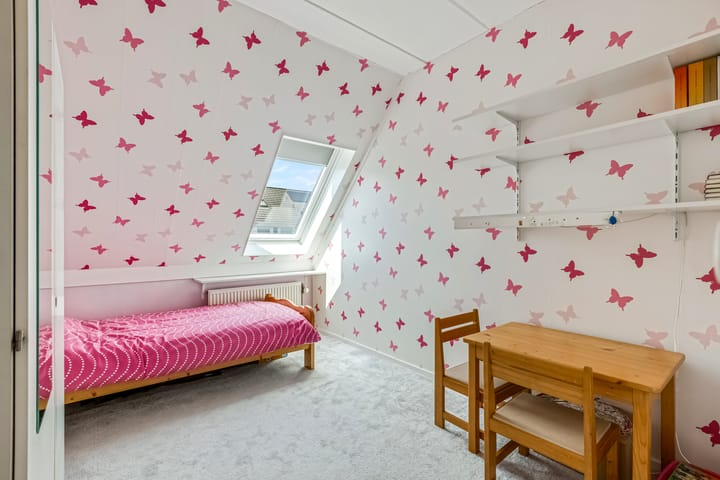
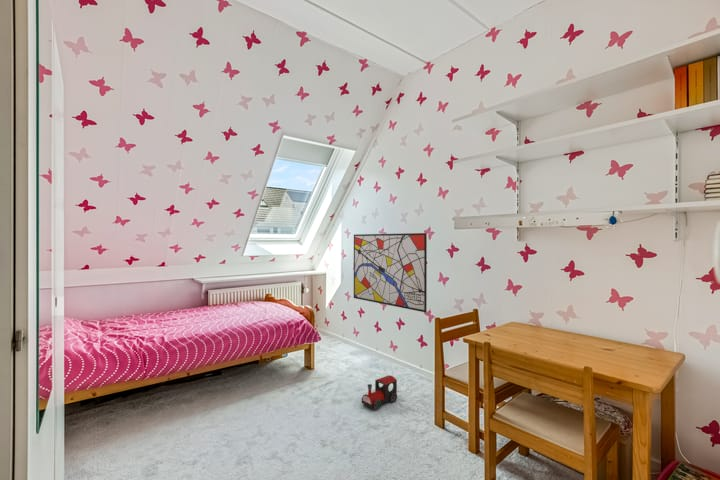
+ wall art [353,232,428,313]
+ toy train [360,374,398,411]
